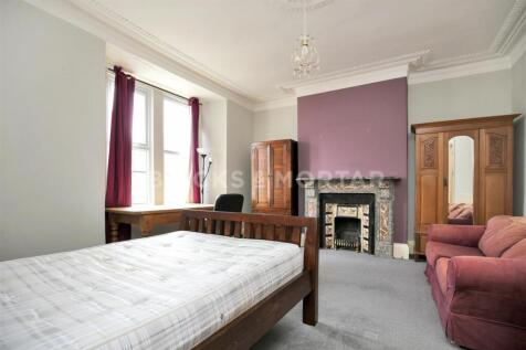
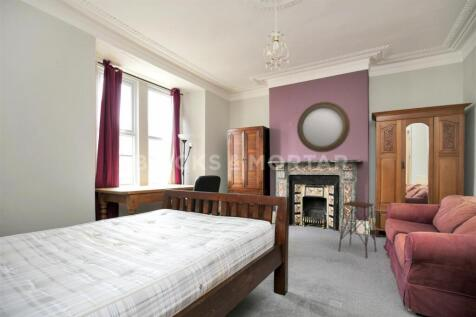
+ side table [338,200,378,260]
+ home mirror [296,101,351,153]
